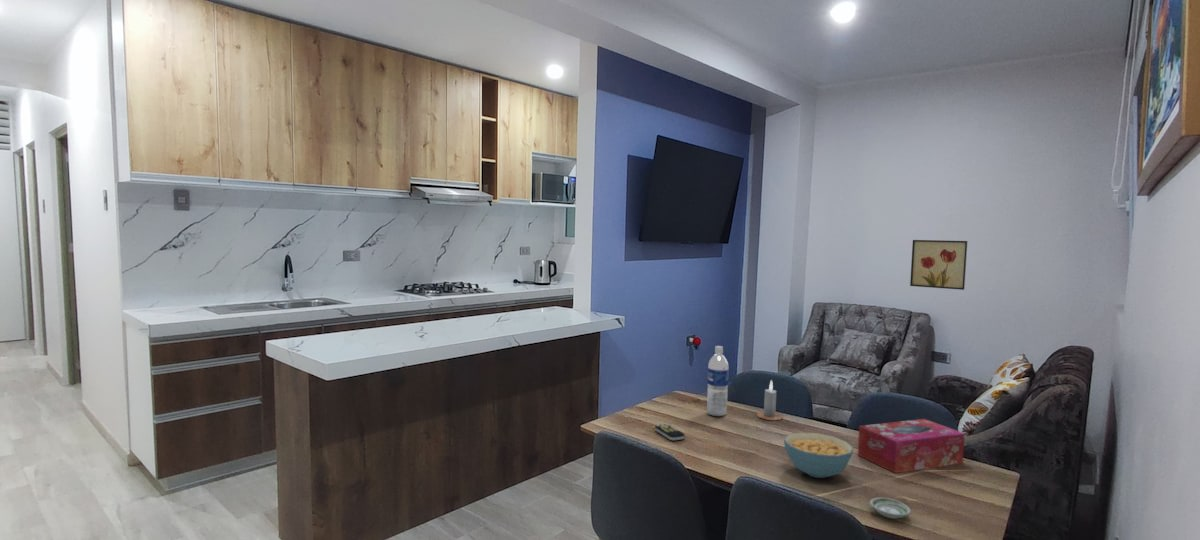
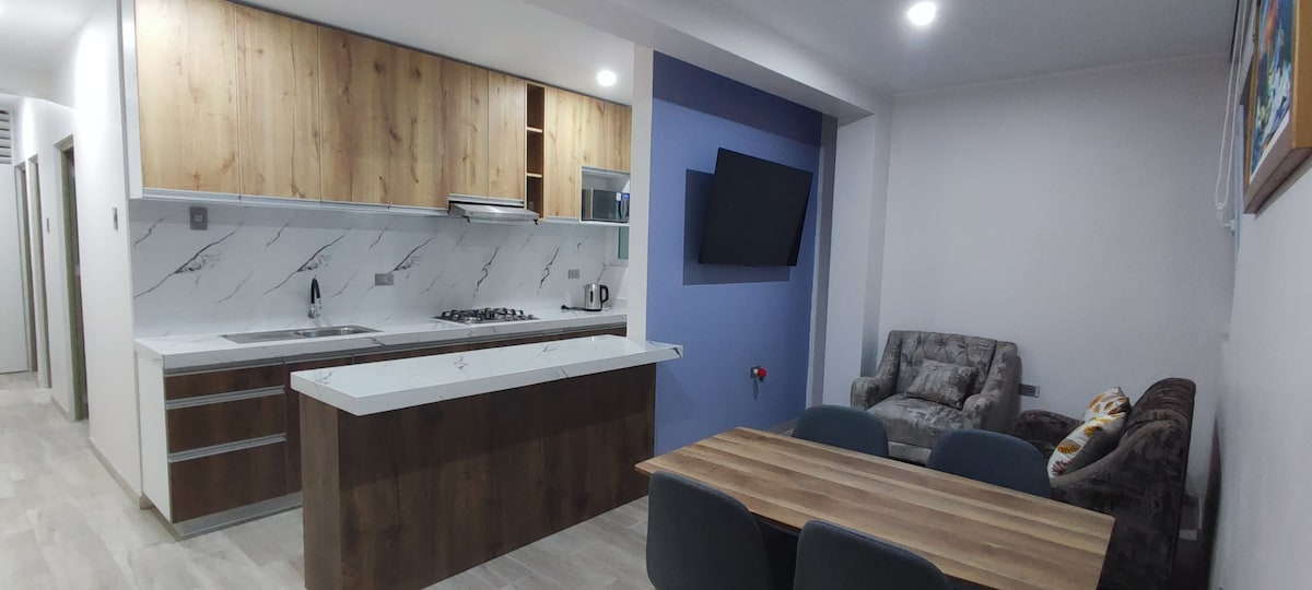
- water bottle [706,345,730,417]
- wall art [909,239,968,291]
- remote control [654,423,686,441]
- tissue box [857,418,966,474]
- cereal bowl [783,431,854,479]
- saucer [869,497,912,520]
- candle [755,379,784,421]
